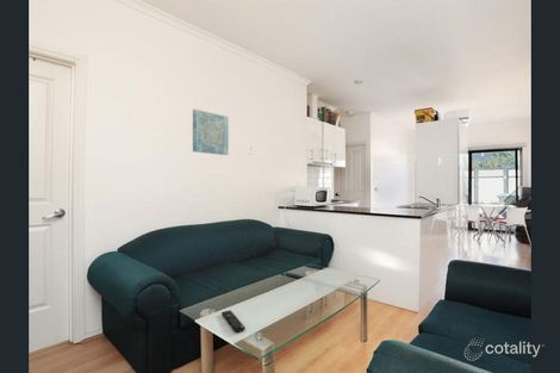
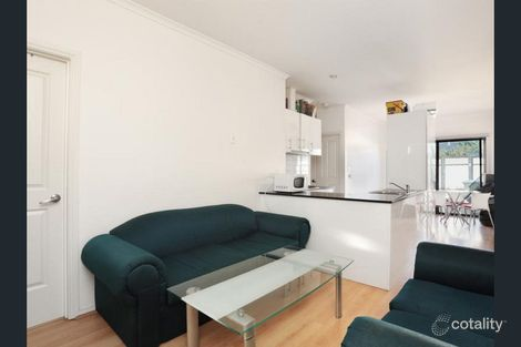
- remote control [220,309,247,332]
- wall art [192,108,230,156]
